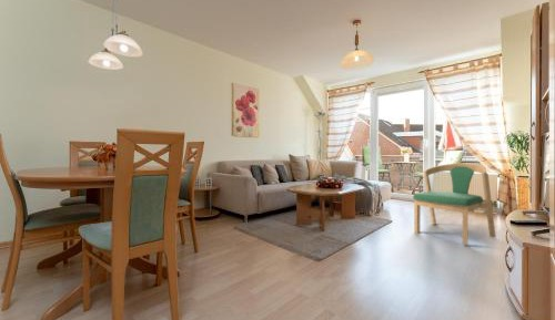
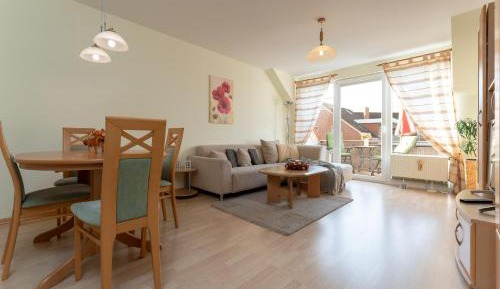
- dining chair [412,163,496,246]
